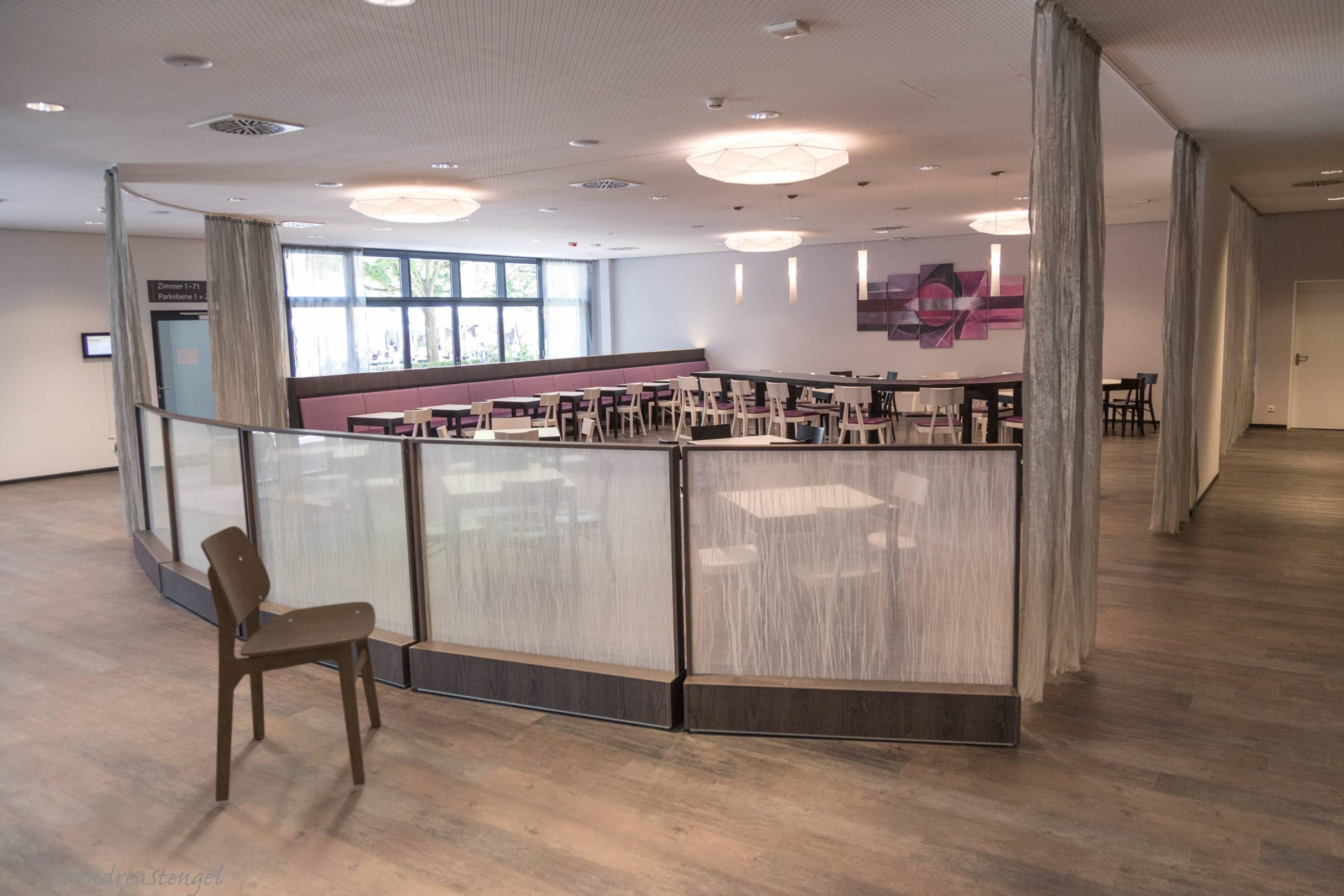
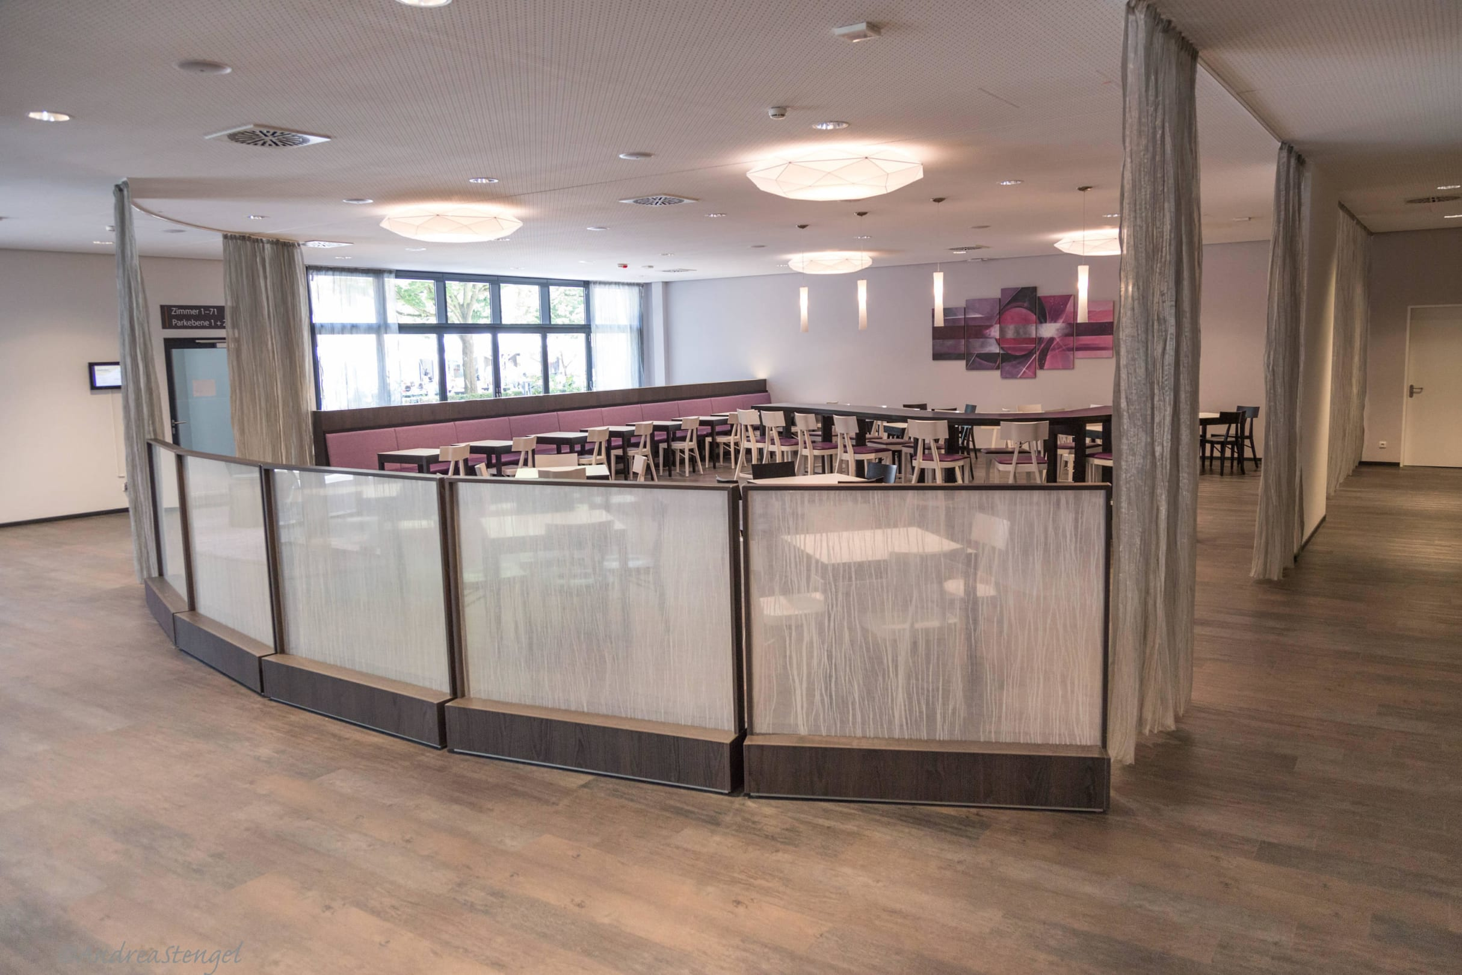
- dining chair [200,525,382,803]
